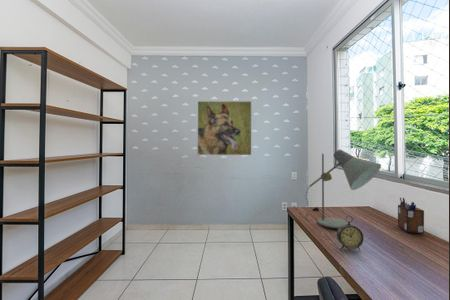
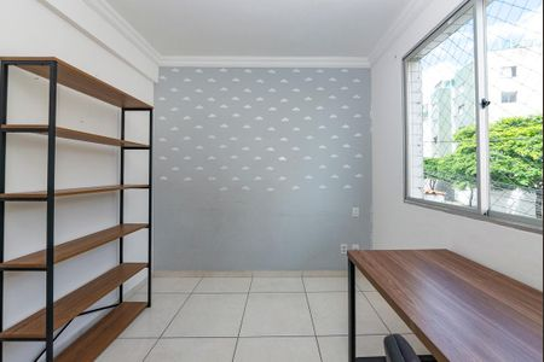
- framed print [196,100,252,156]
- alarm clock [336,215,364,251]
- desk organizer [397,197,425,234]
- desk lamp [305,148,382,229]
